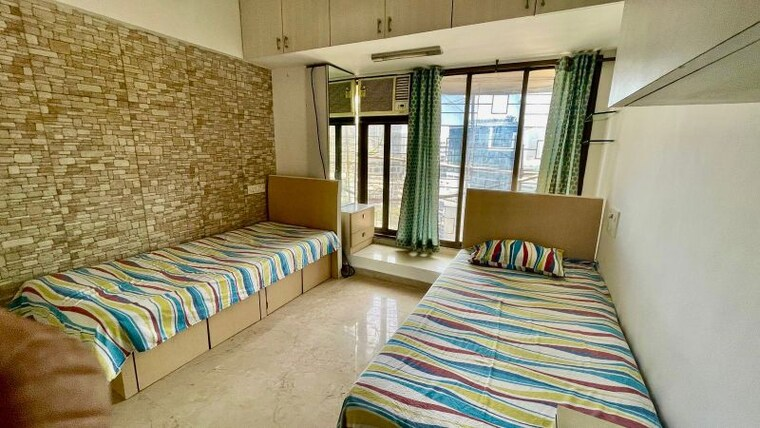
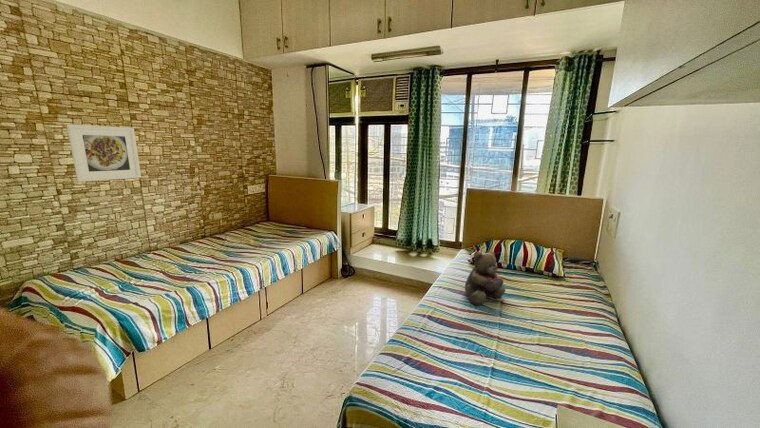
+ teddy bear [464,250,506,307]
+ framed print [66,123,142,183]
